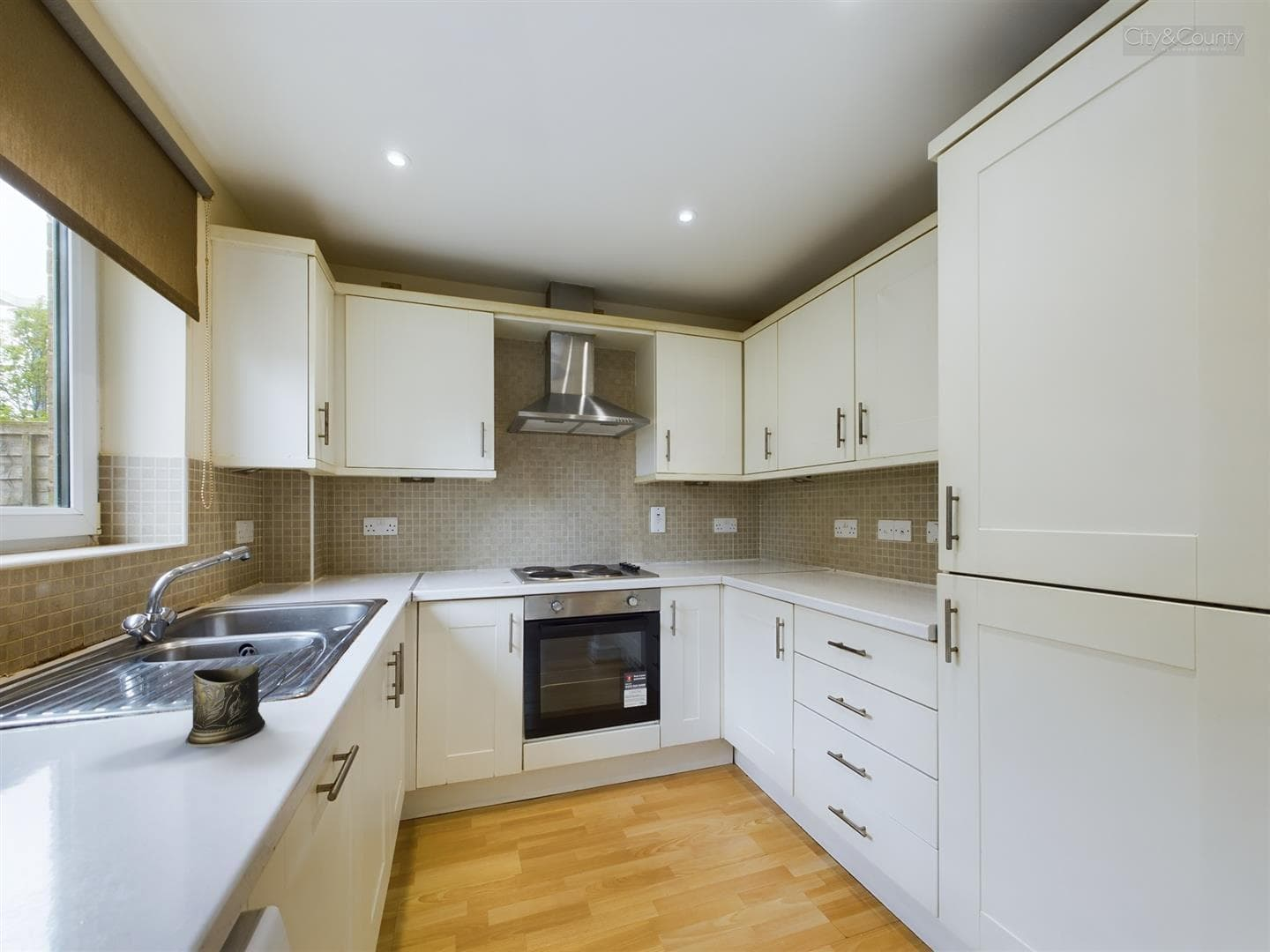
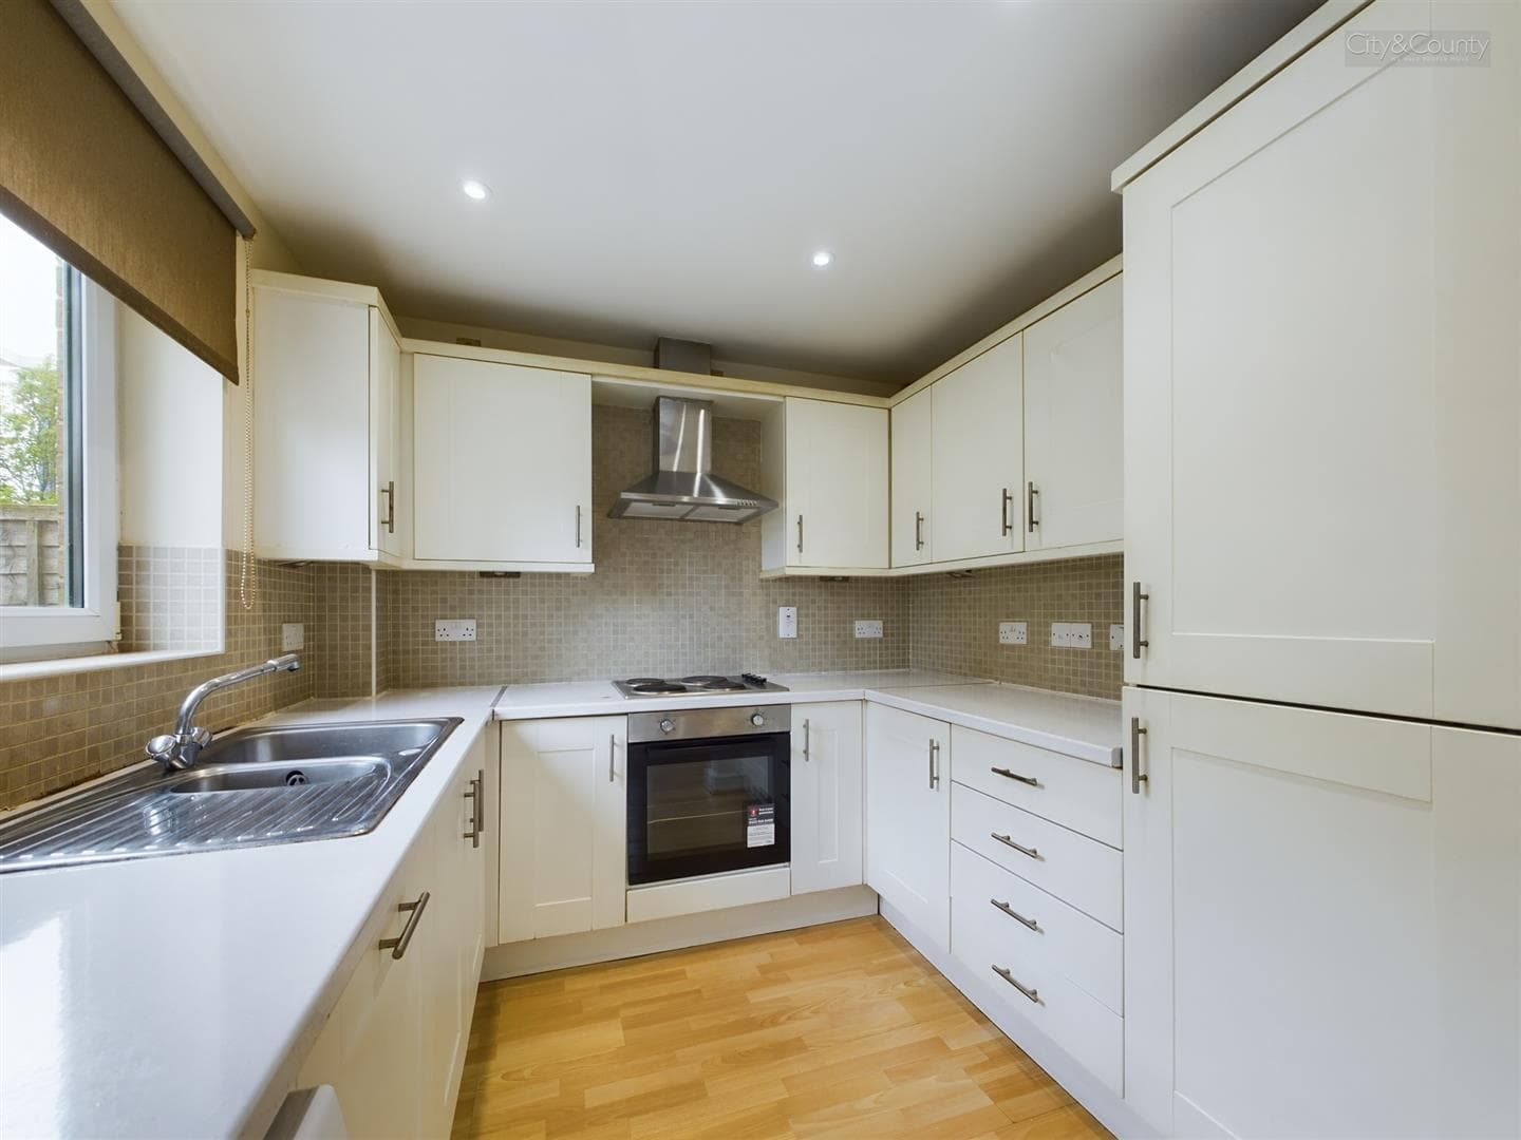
- mug [184,663,287,747]
